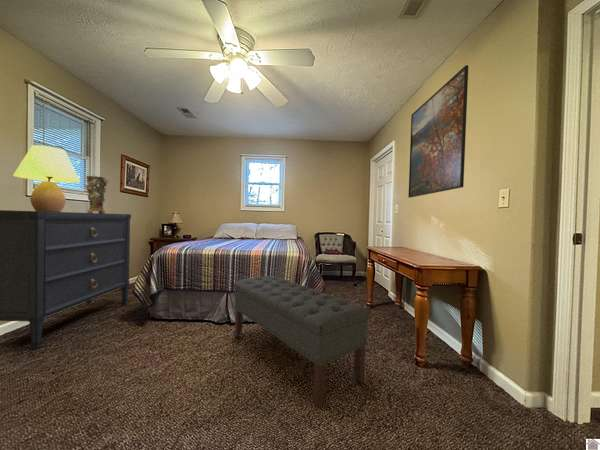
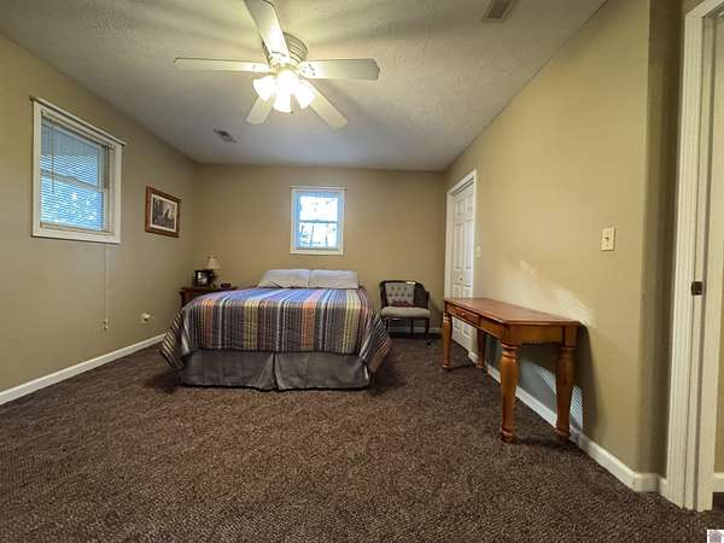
- bench [232,275,371,410]
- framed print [407,64,469,199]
- dresser [0,209,132,350]
- decorative vase [84,175,110,214]
- table lamp [12,144,81,212]
